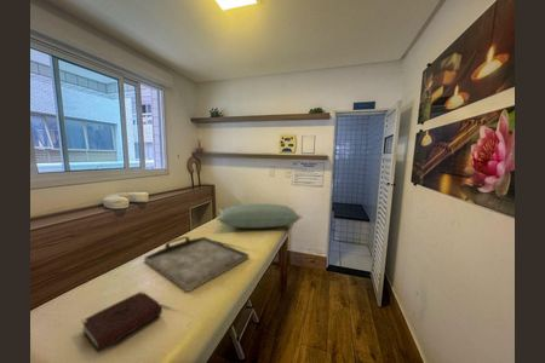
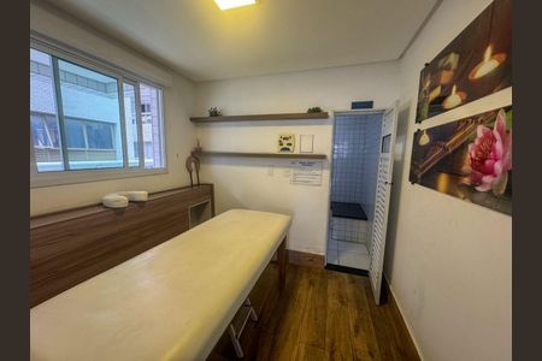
- book [80,290,164,353]
- serving tray [143,235,251,293]
- pillow [214,203,304,229]
